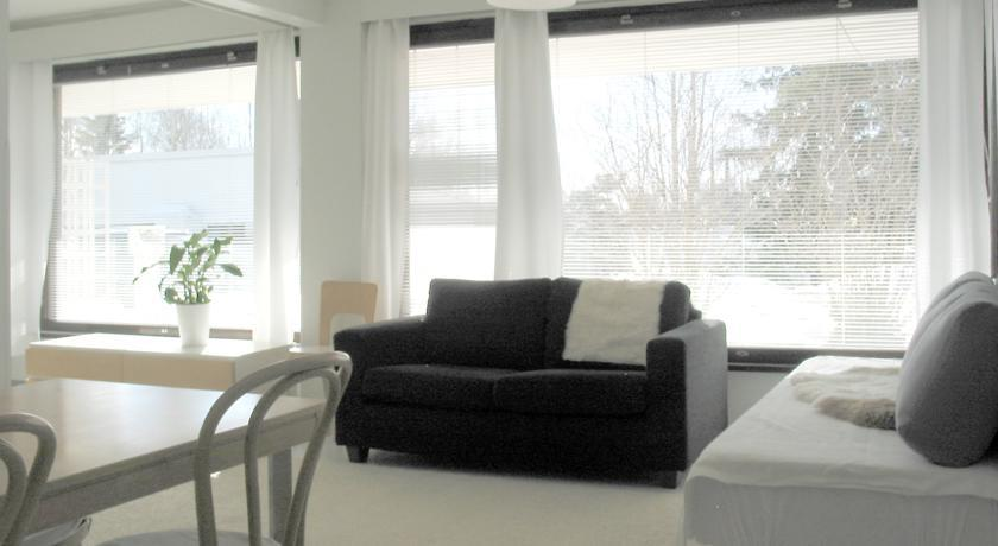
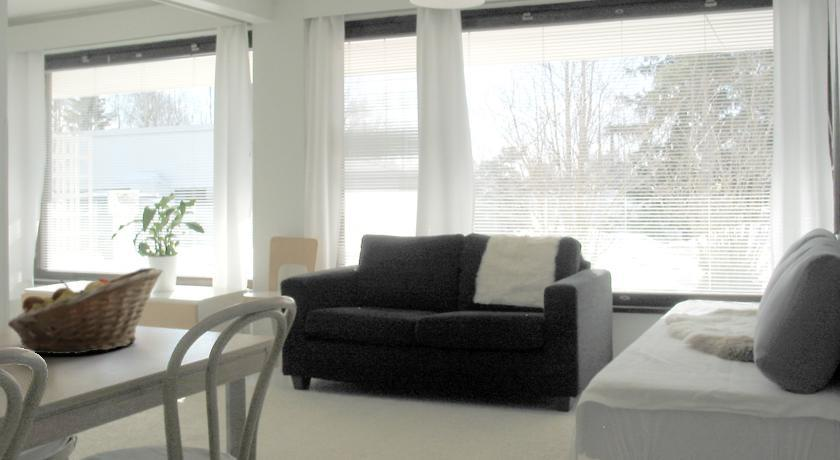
+ fruit basket [7,267,164,355]
